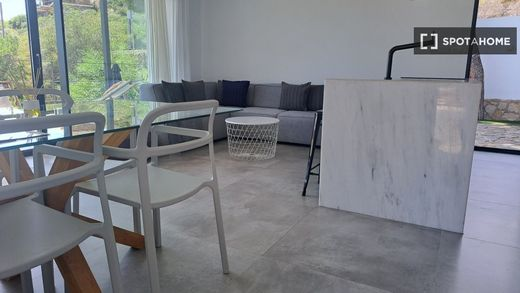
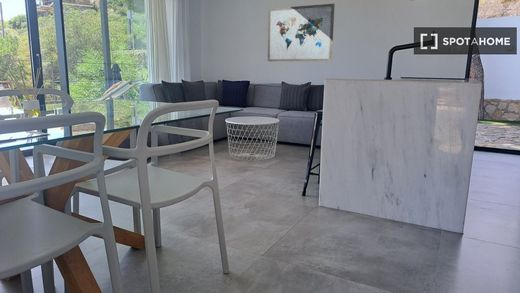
+ wall art [267,3,335,62]
